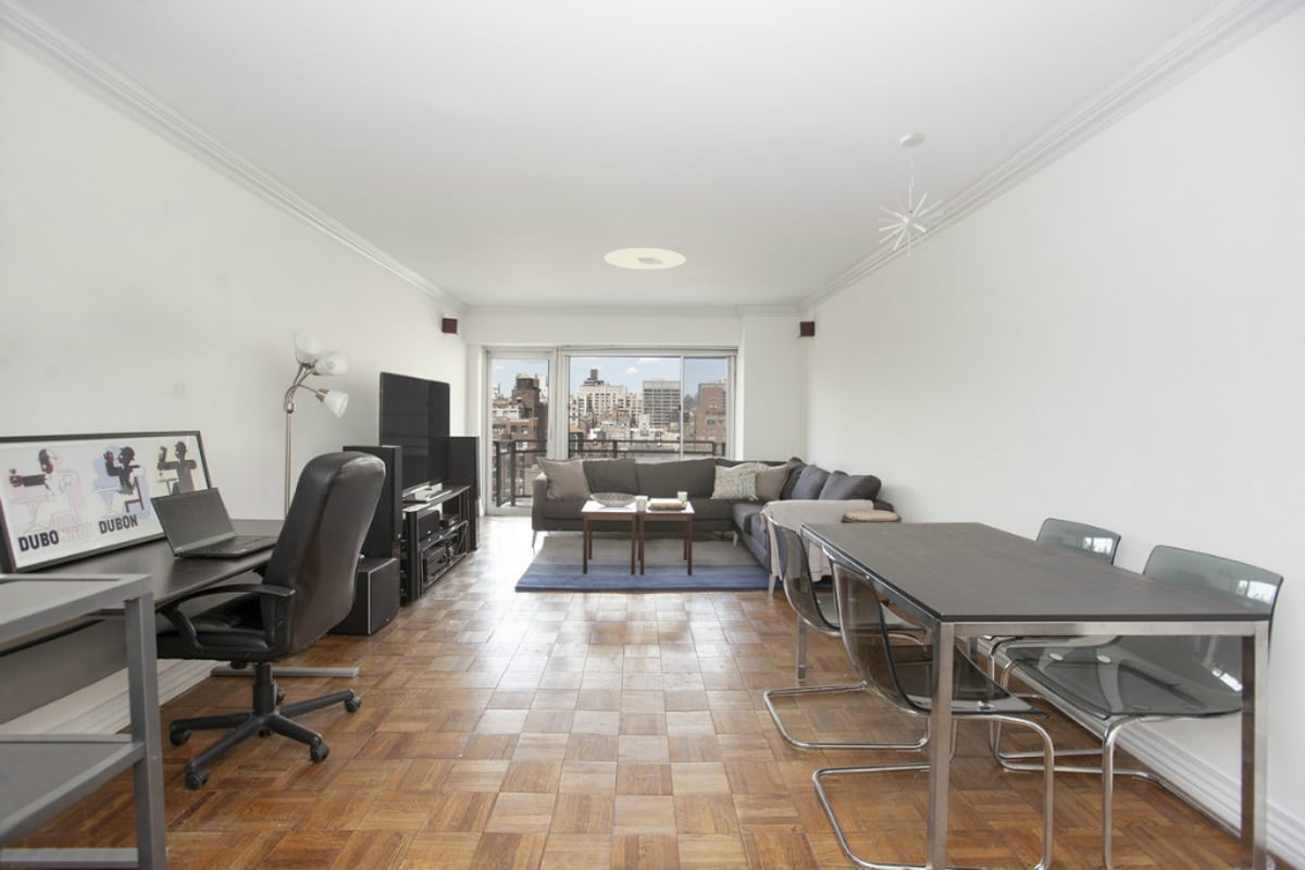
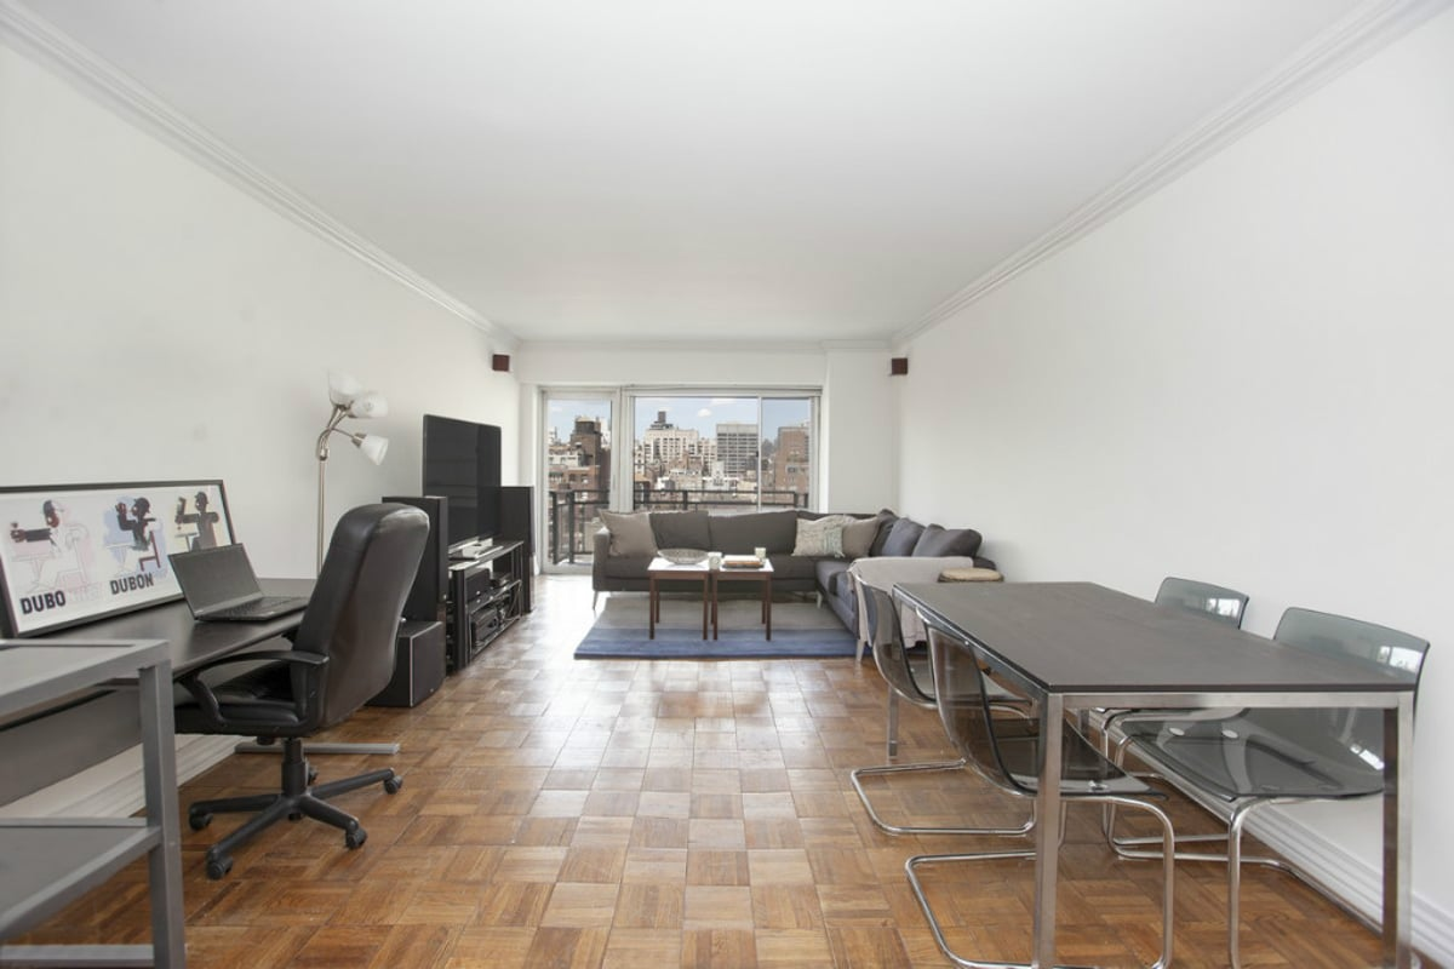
- pendant light [877,132,946,258]
- ceiling light [604,247,687,271]
